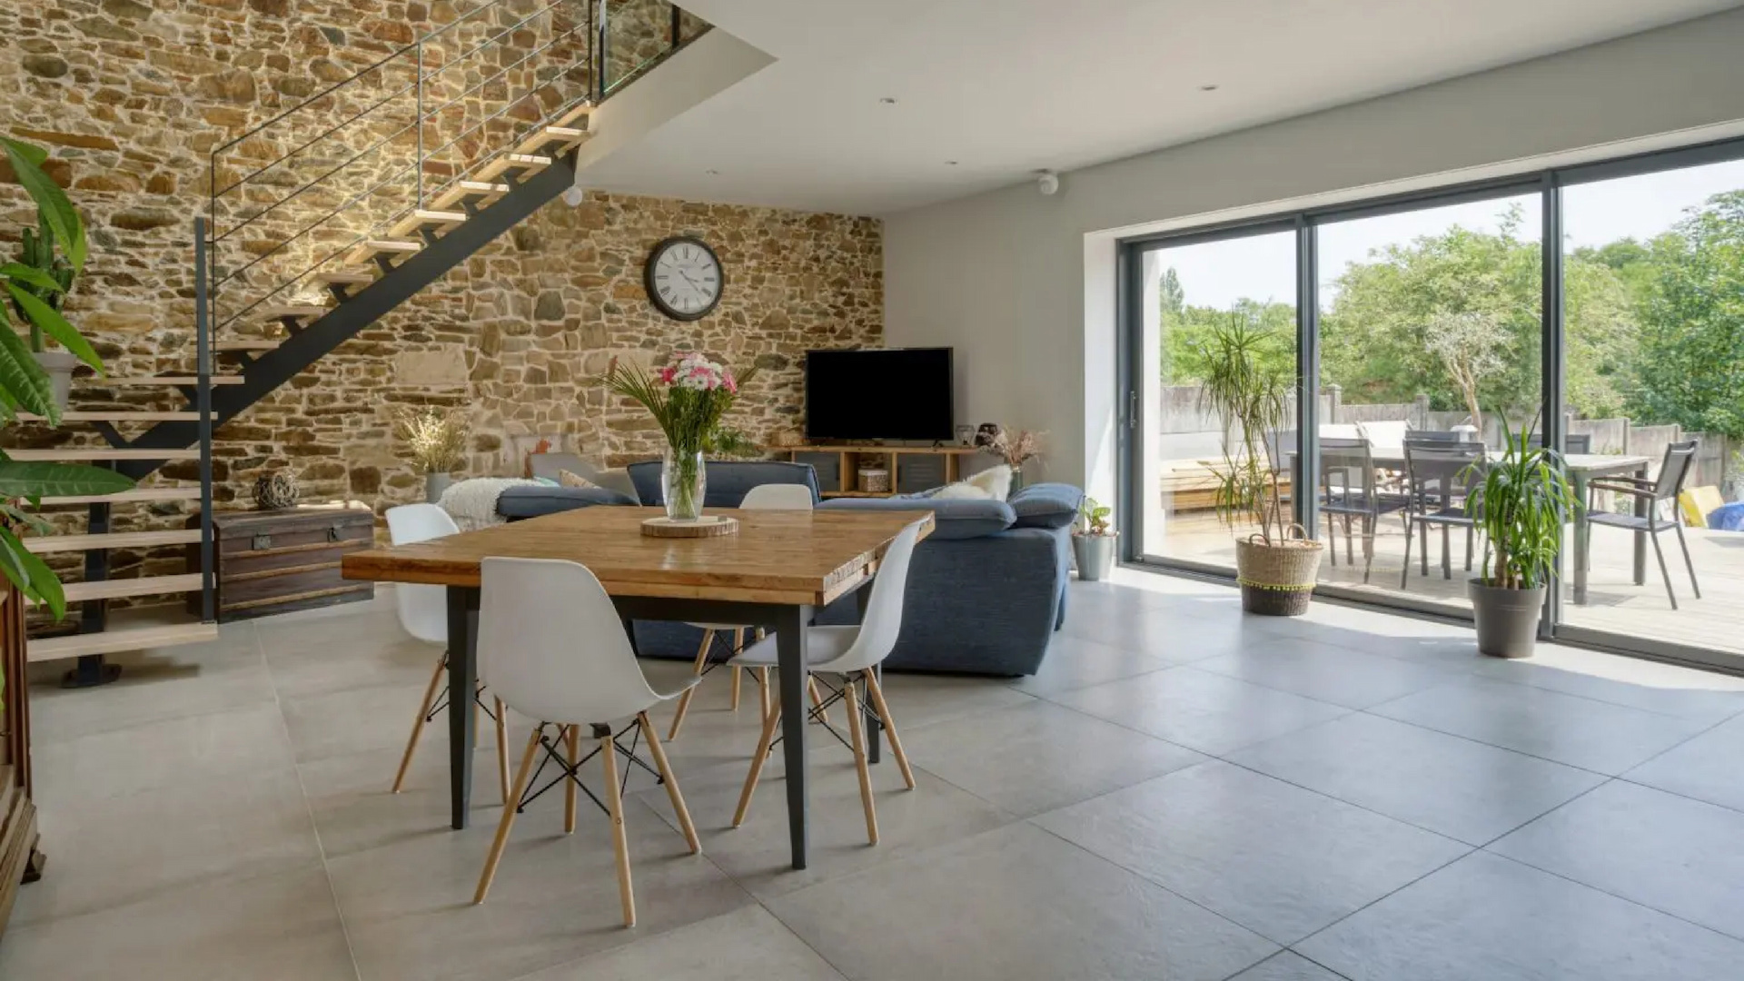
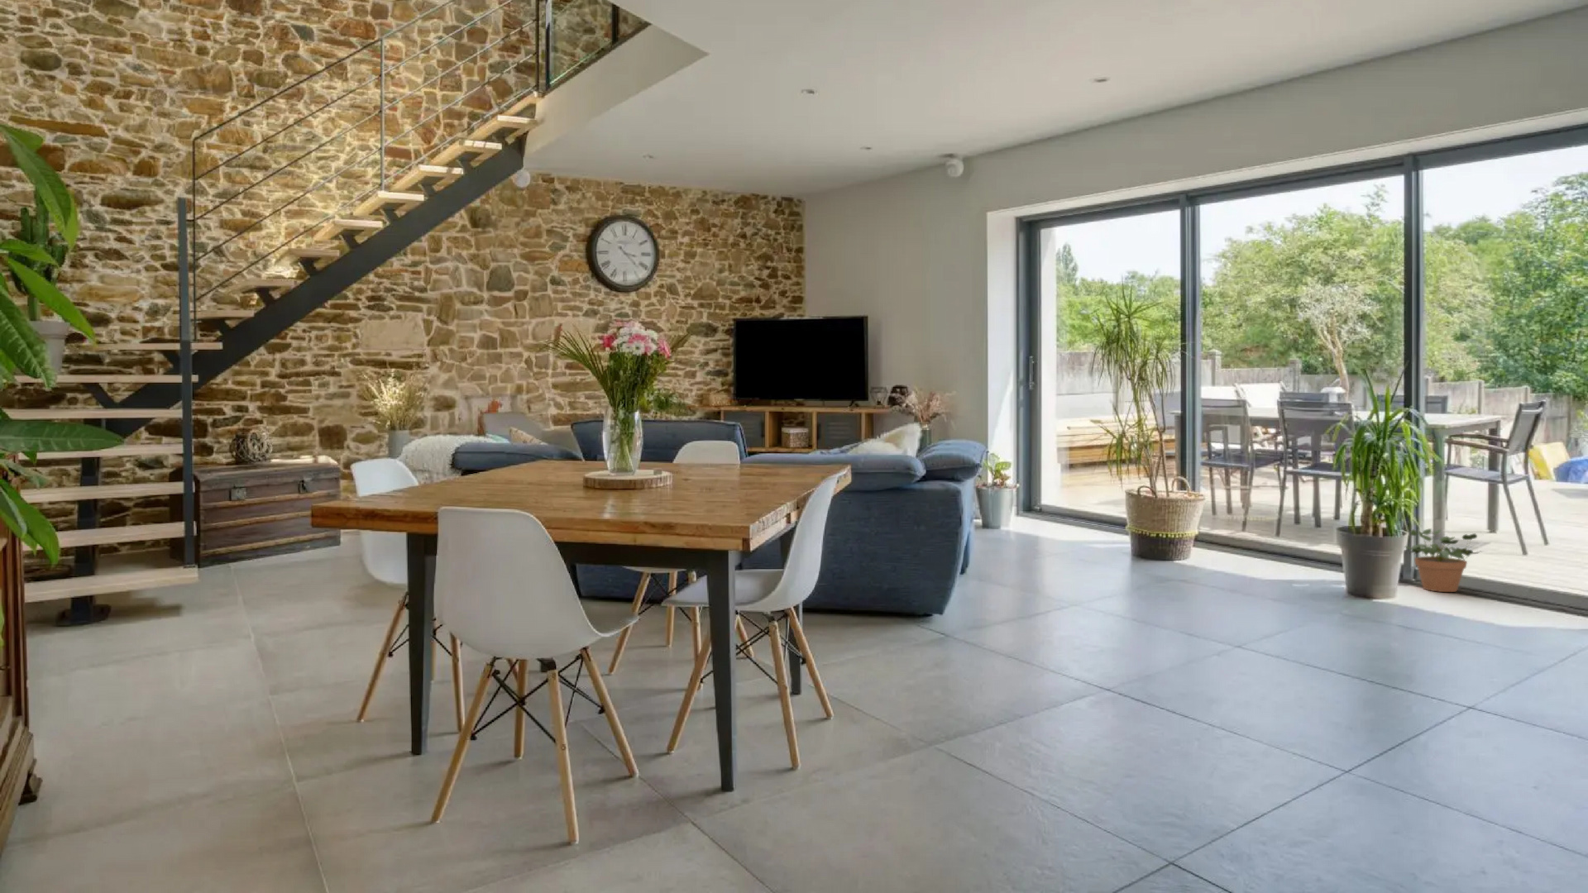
+ potted plant [1405,528,1487,593]
